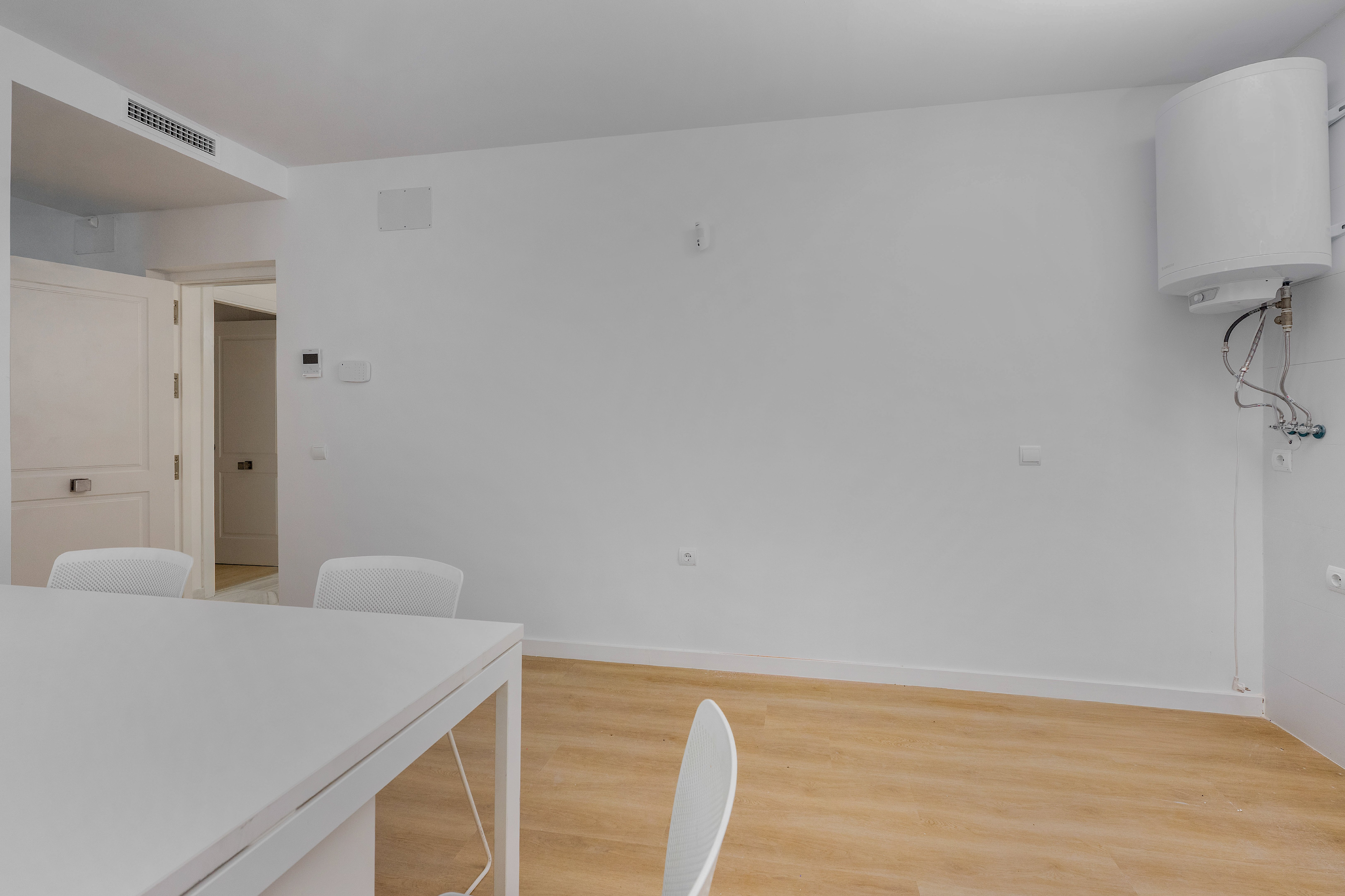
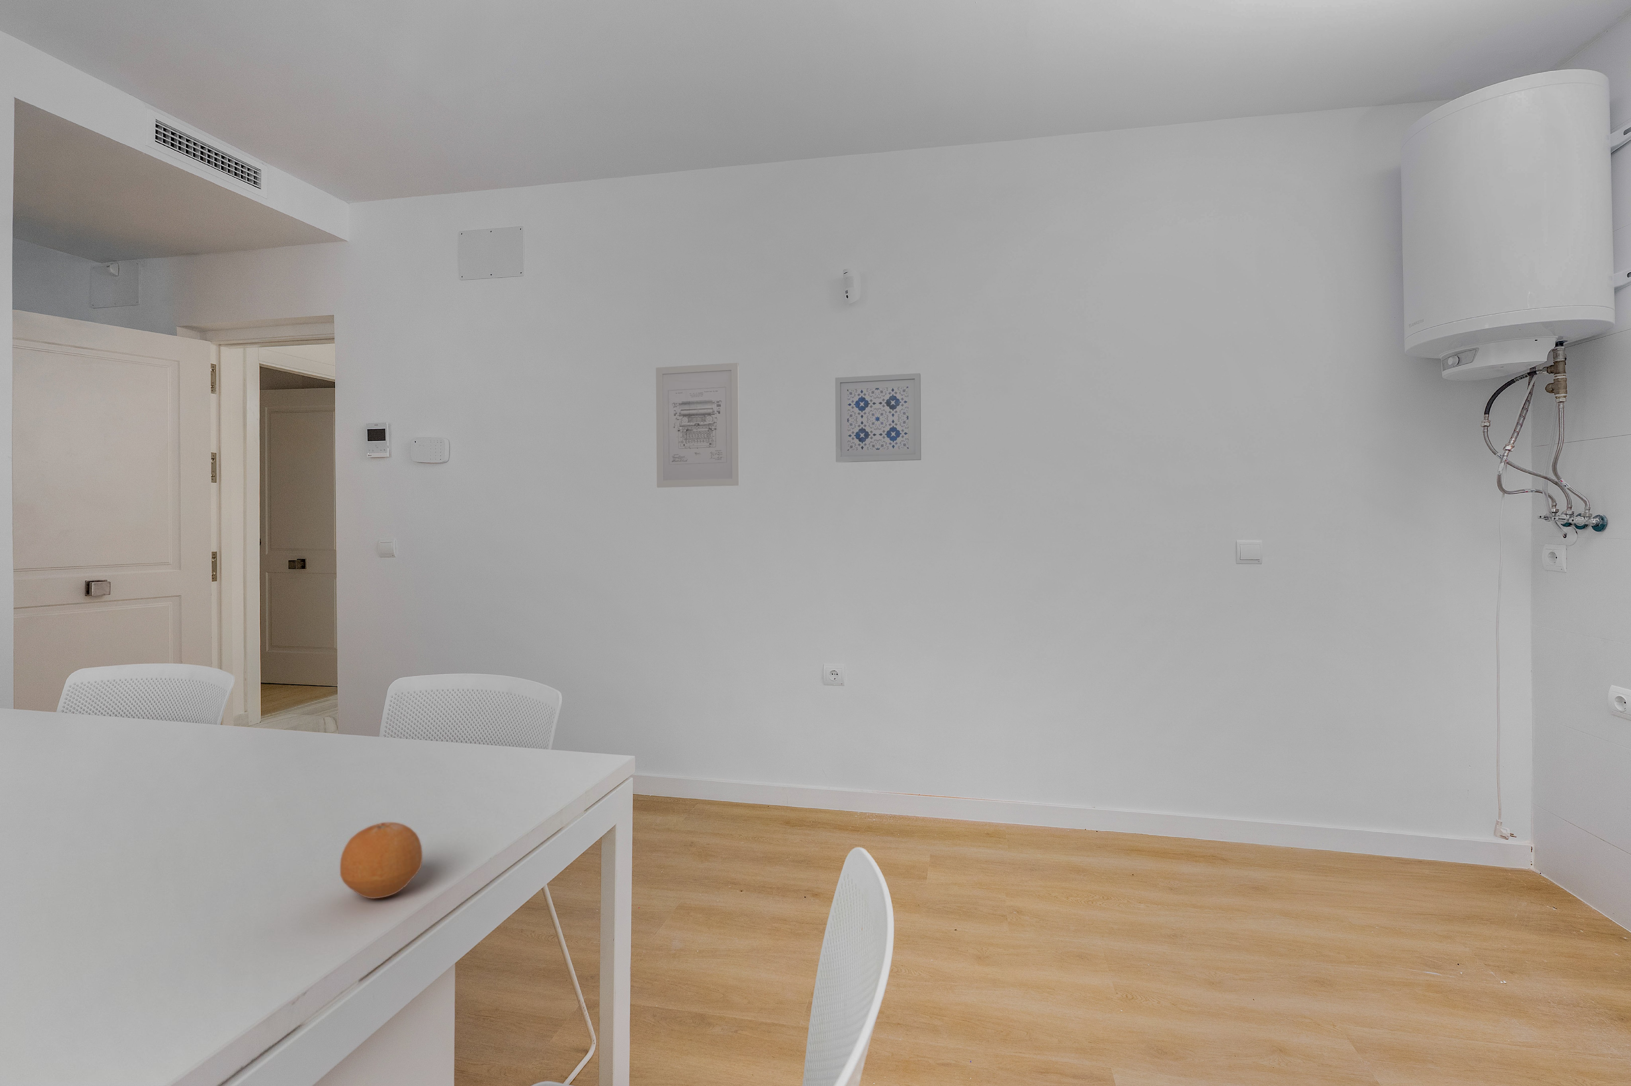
+ fruit [340,822,423,899]
+ wall art [655,362,740,488]
+ wall art [834,373,922,463]
